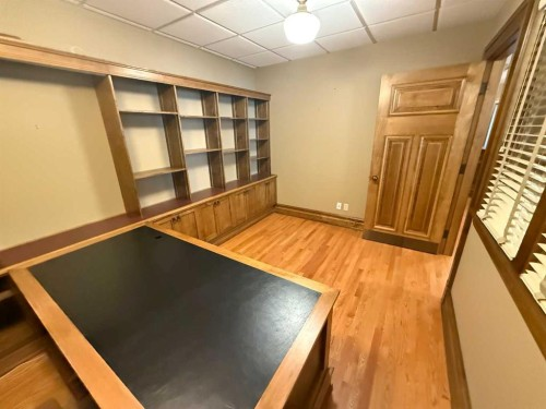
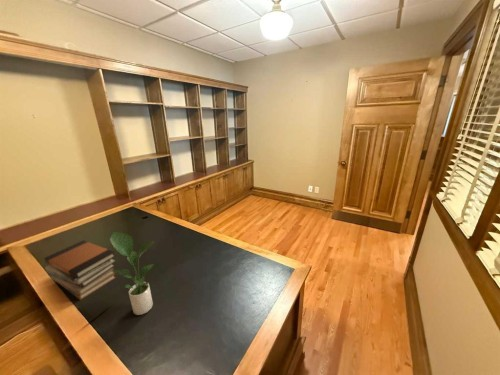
+ potted plant [109,231,156,316]
+ book stack [43,239,117,301]
